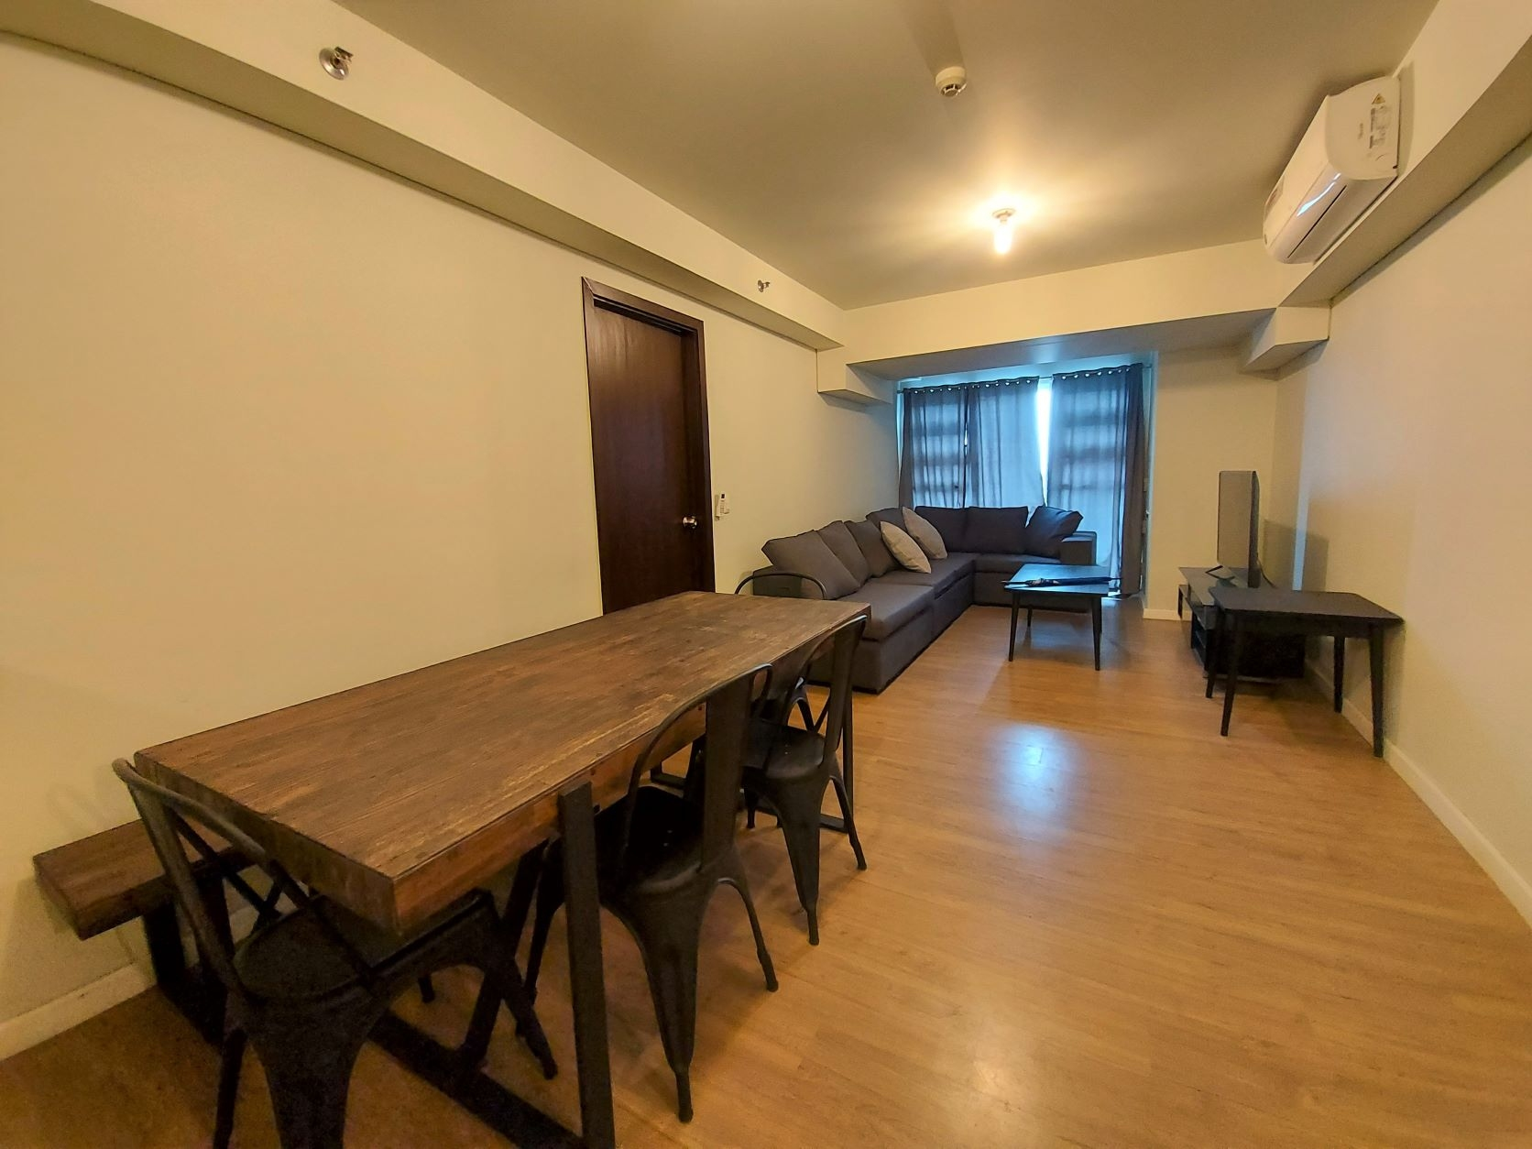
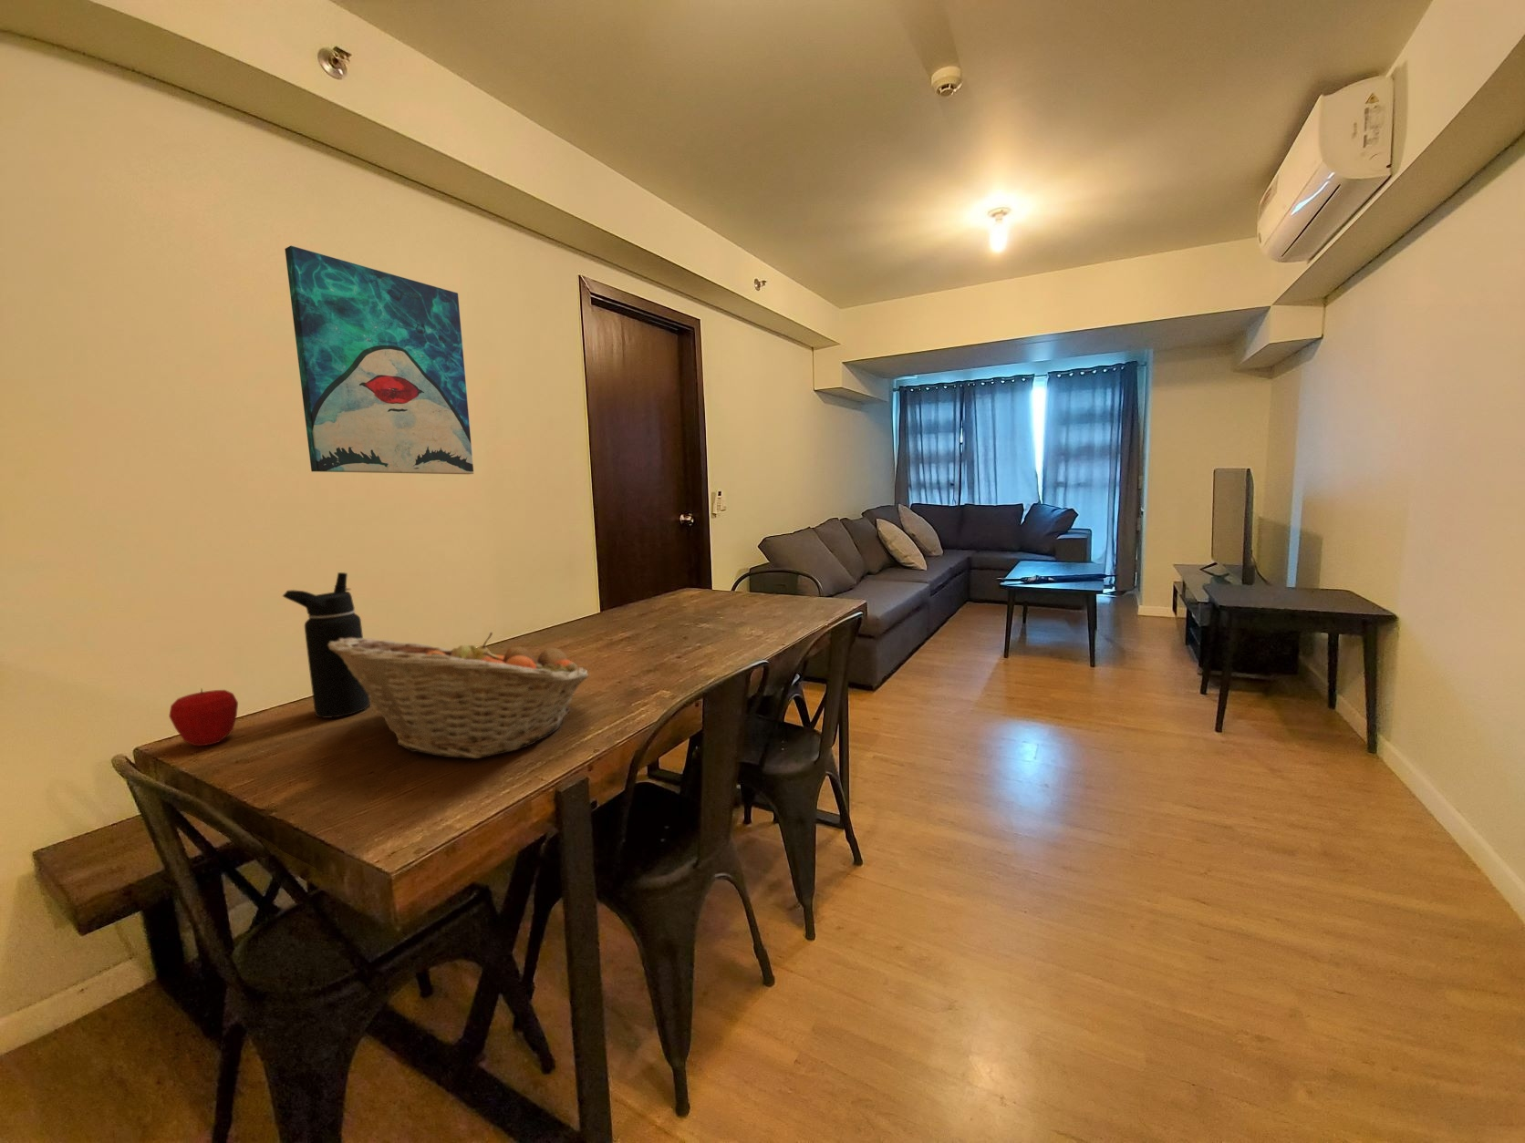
+ wall art [285,245,474,475]
+ water bottle [282,572,371,719]
+ apple [168,687,239,747]
+ fruit basket [328,632,590,759]
